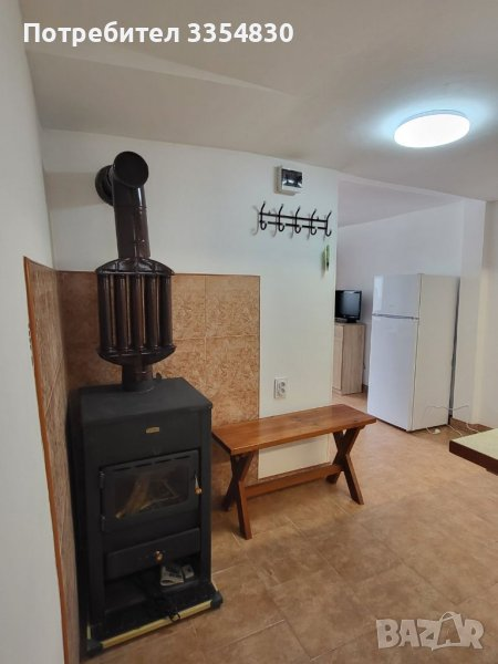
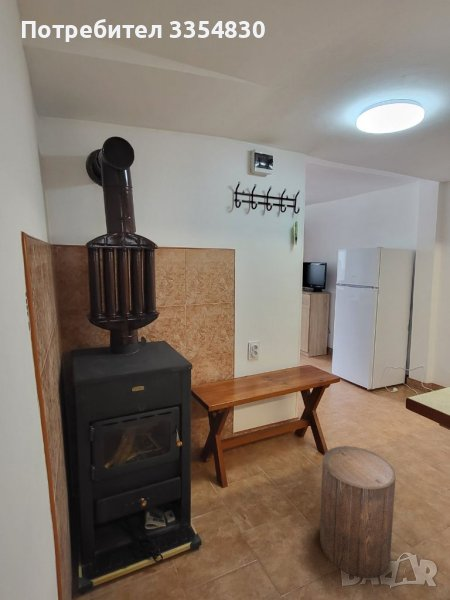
+ stool [319,445,397,579]
